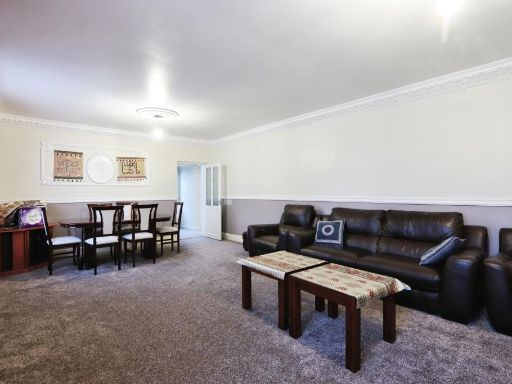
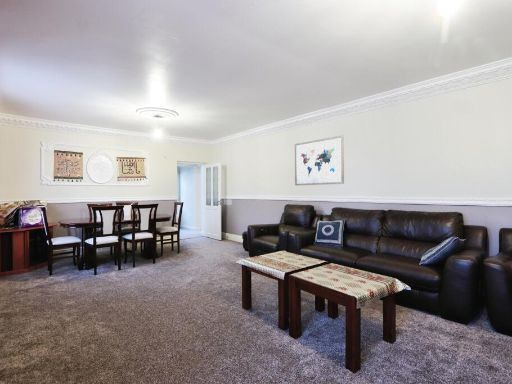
+ wall art [294,134,345,186]
